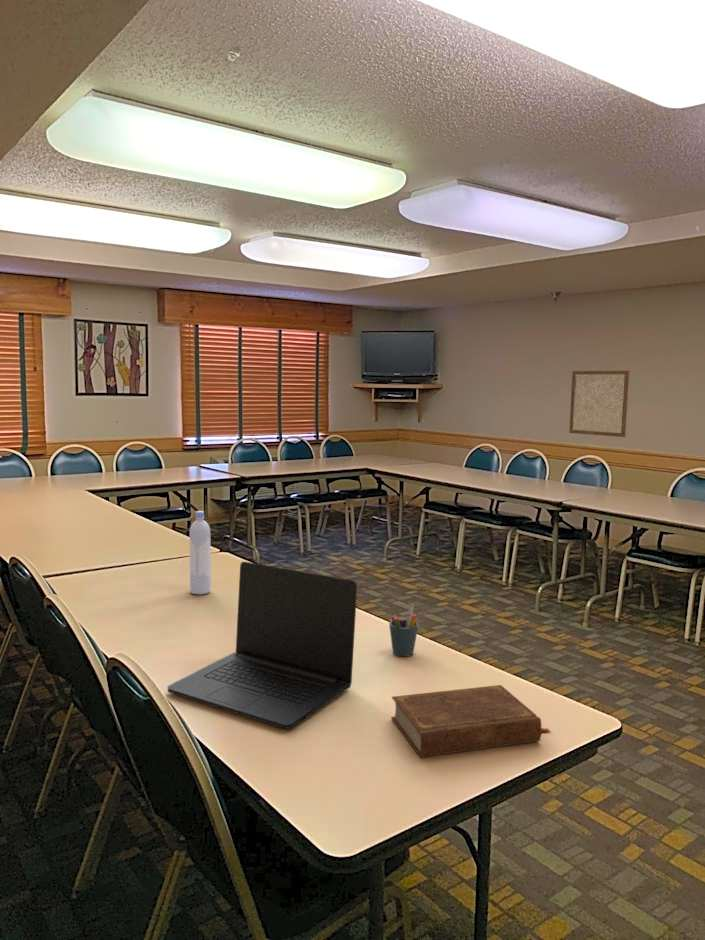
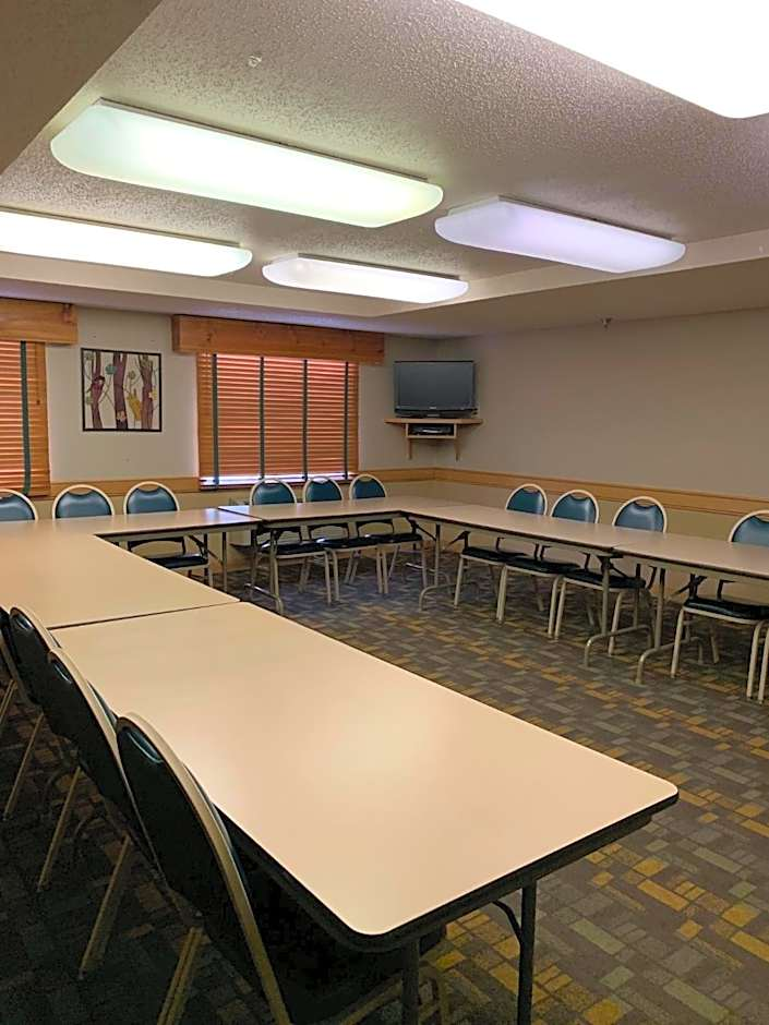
- laptop [166,561,358,730]
- pen holder [388,603,420,658]
- book [390,684,551,758]
- bottle [189,510,212,596]
- wall art [568,368,630,438]
